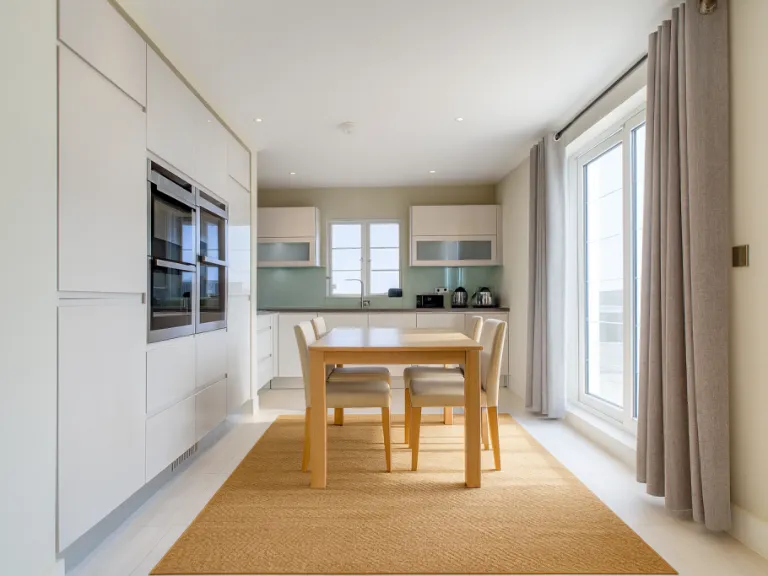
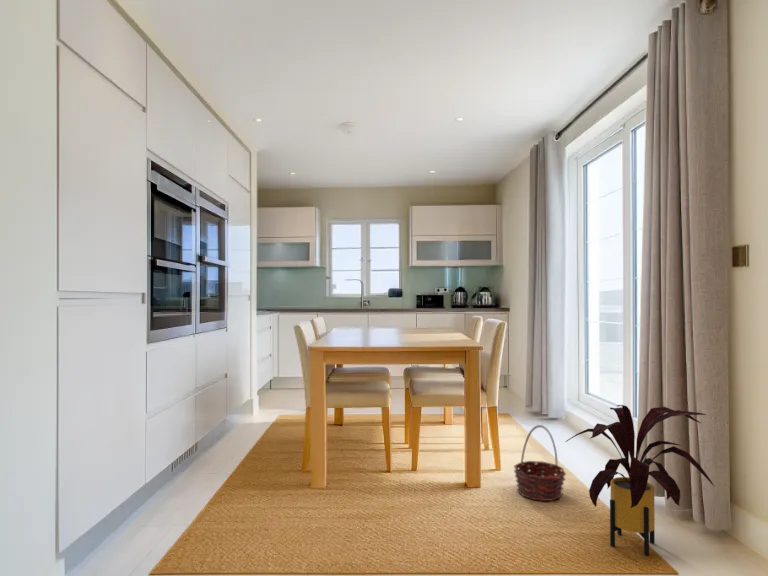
+ house plant [565,404,715,557]
+ basket [513,424,567,502]
